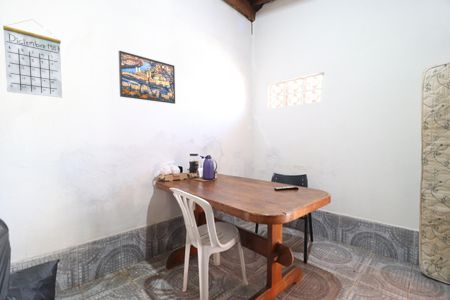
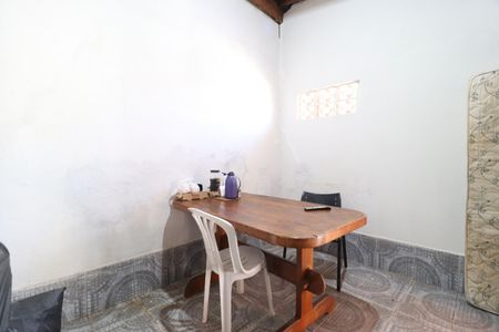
- calendar [2,18,63,99]
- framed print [118,50,176,105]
